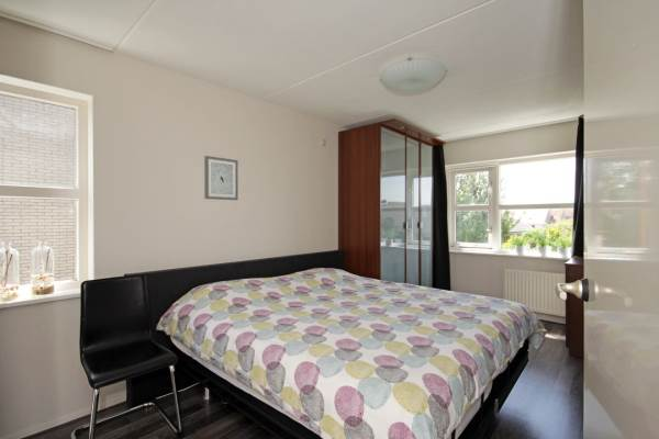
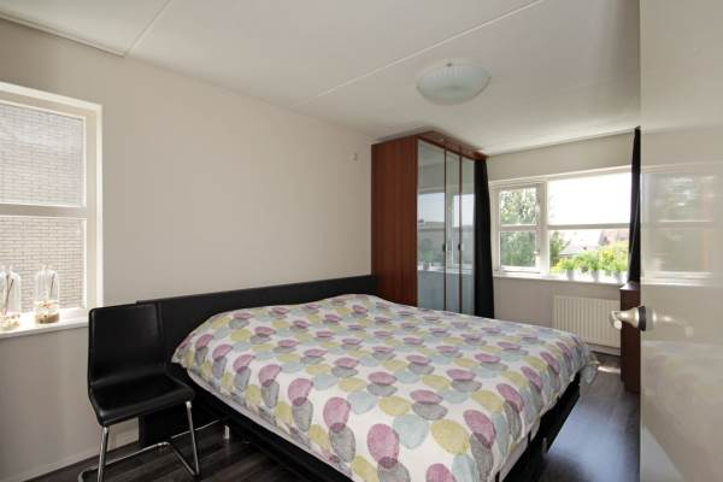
- wall art [203,155,239,201]
